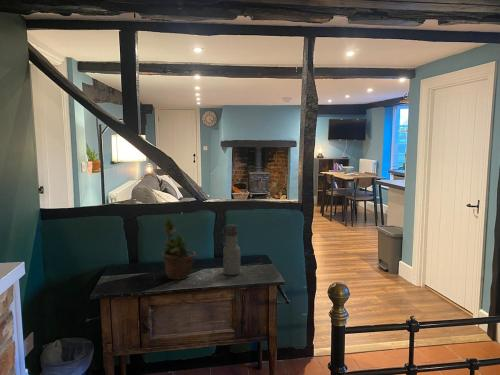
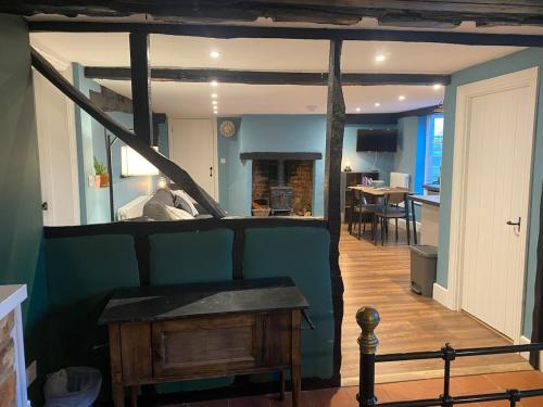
- potted plant [161,217,197,281]
- water bottle [221,223,241,276]
